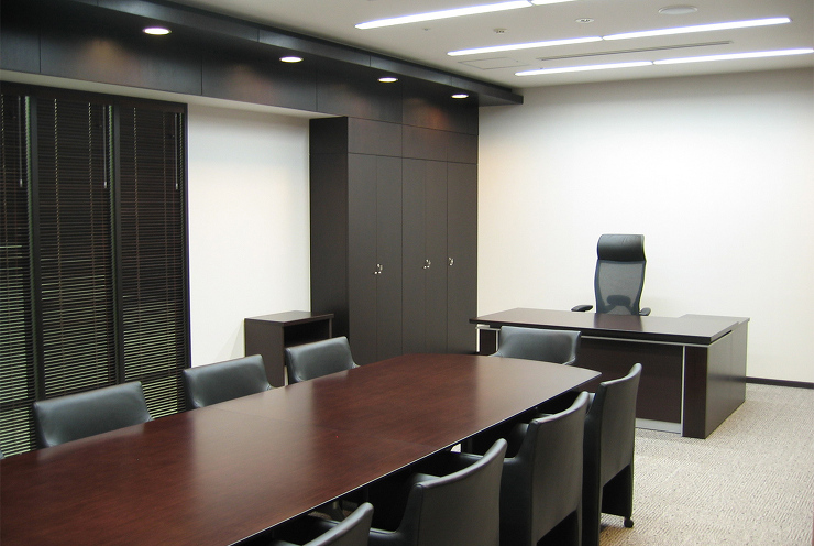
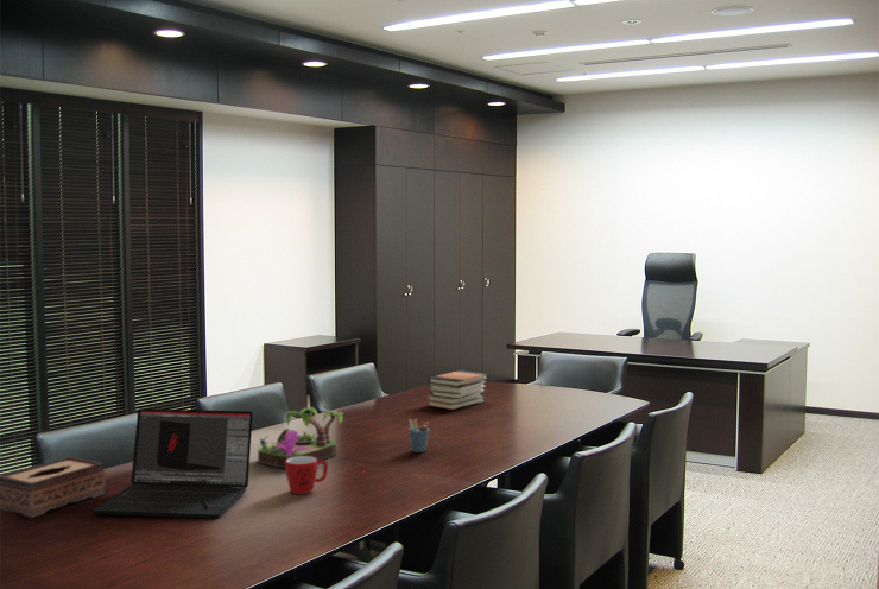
+ pen holder [407,418,430,454]
+ plant [257,406,346,469]
+ laptop [93,407,254,520]
+ mug [284,456,329,495]
+ book stack [426,369,489,411]
+ tissue box [0,456,107,519]
